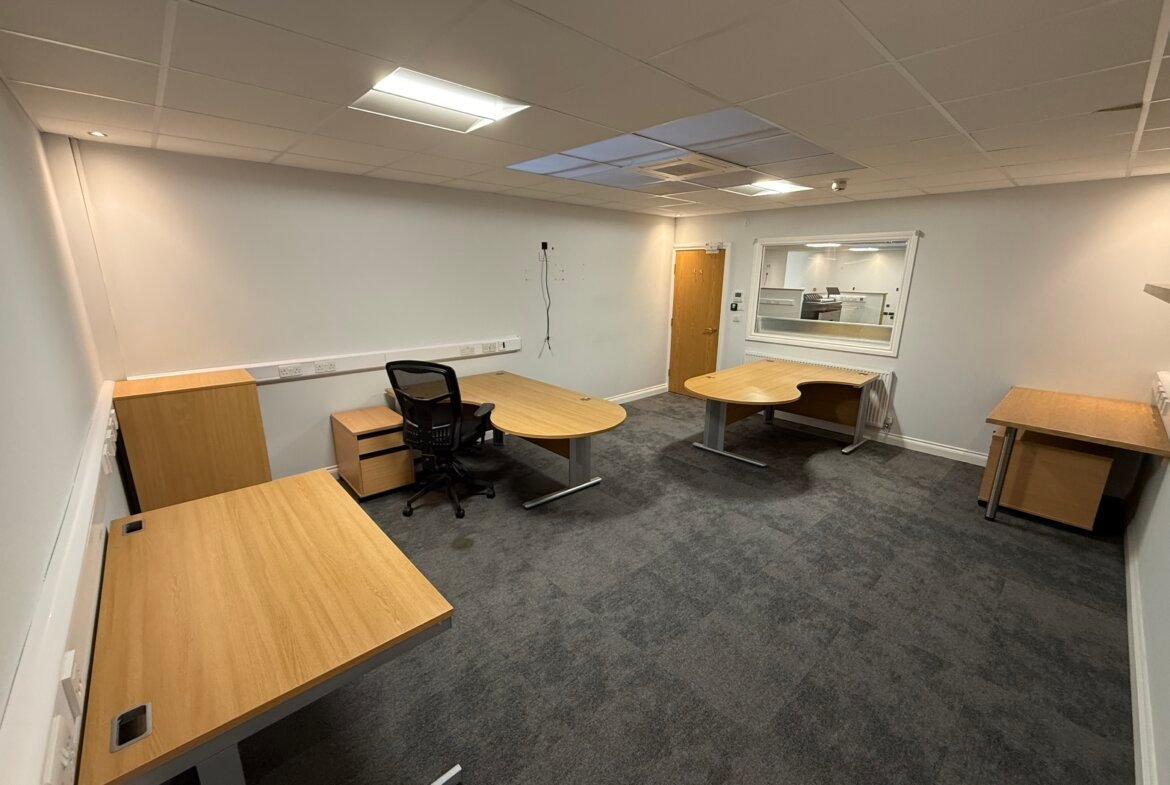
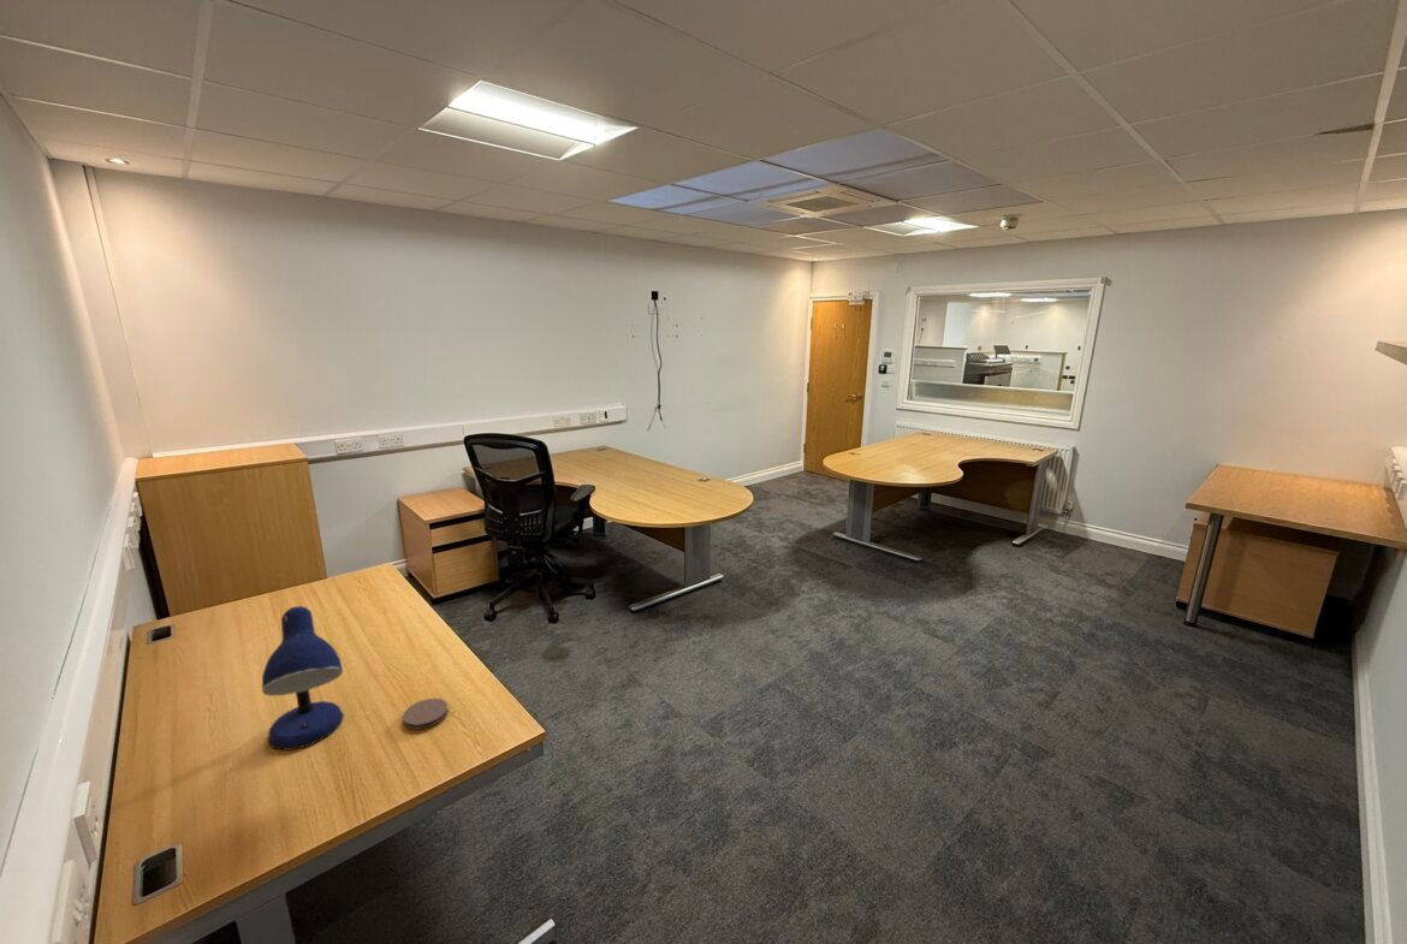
+ desk lamp [261,605,345,752]
+ coaster [402,697,450,731]
